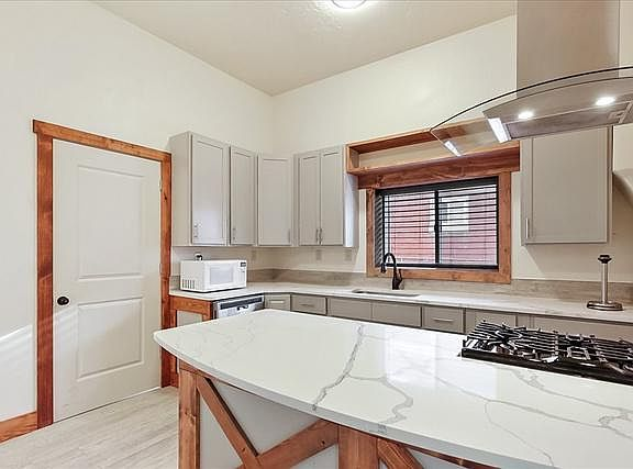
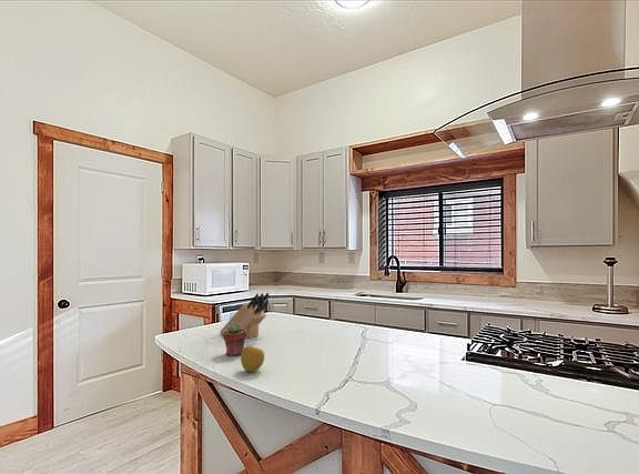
+ potted succulent [221,322,247,357]
+ apple [240,344,265,373]
+ knife block [219,292,270,340]
